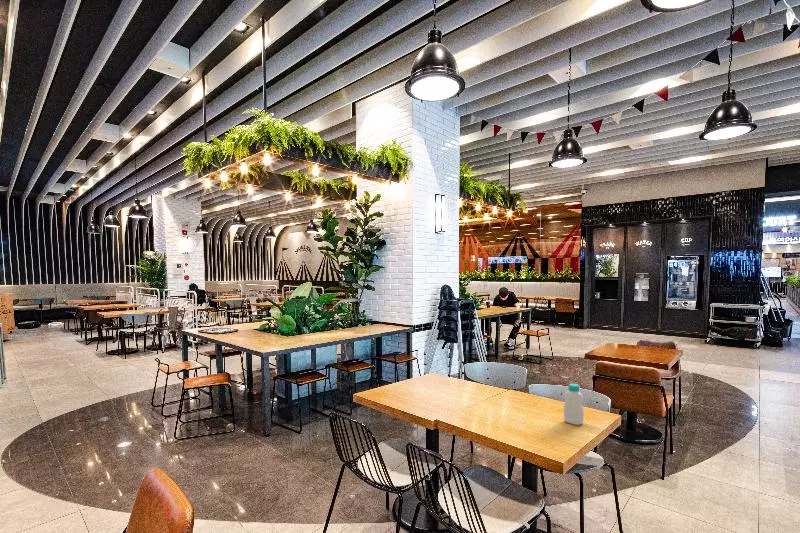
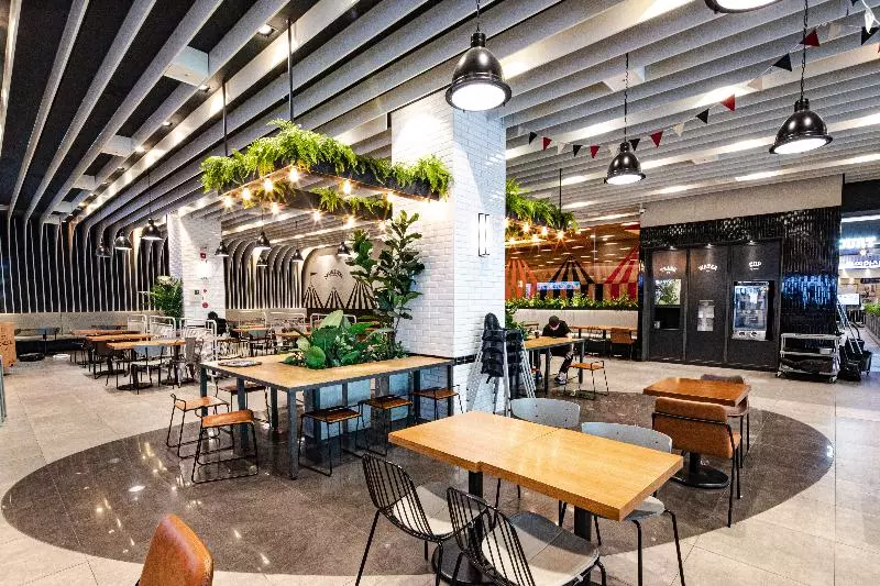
- bottle [563,382,585,426]
